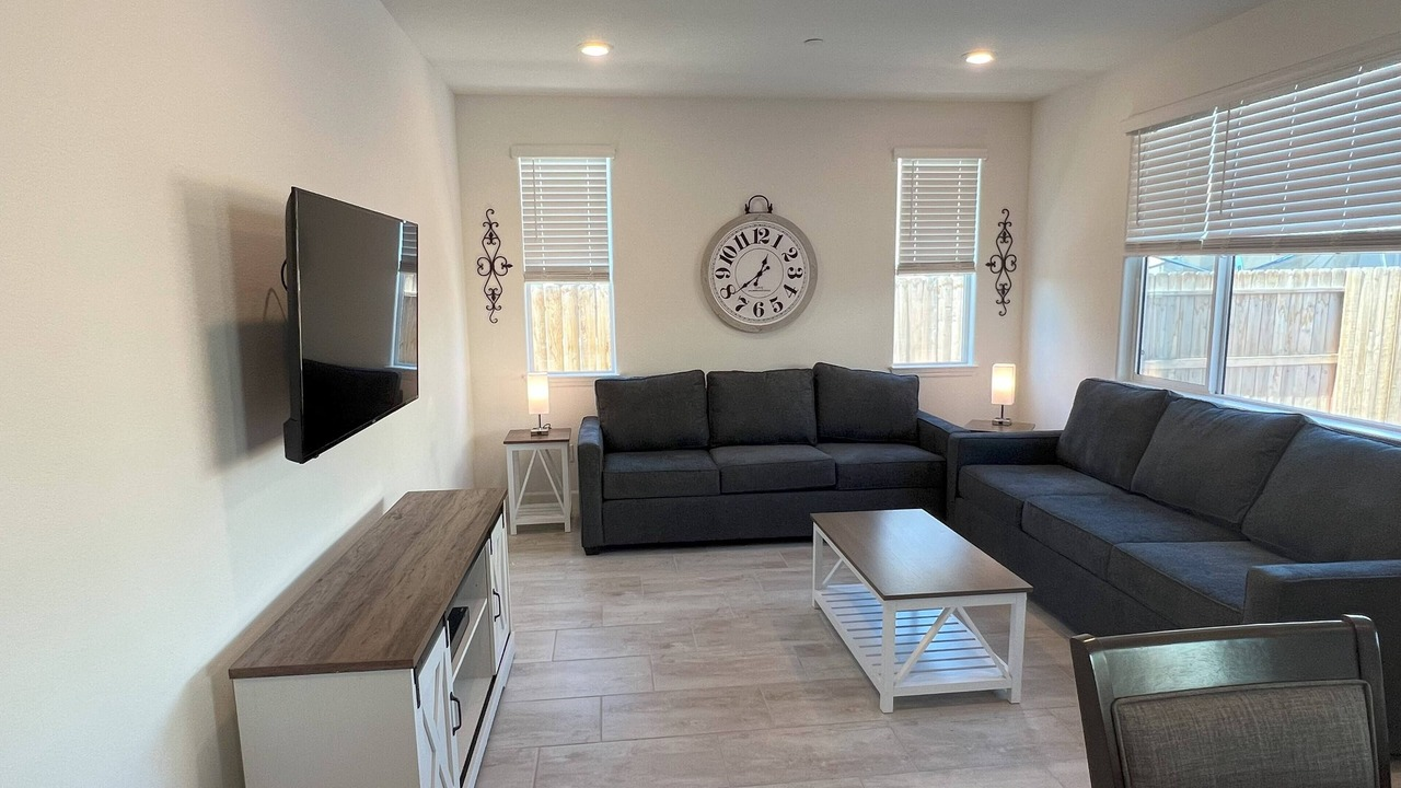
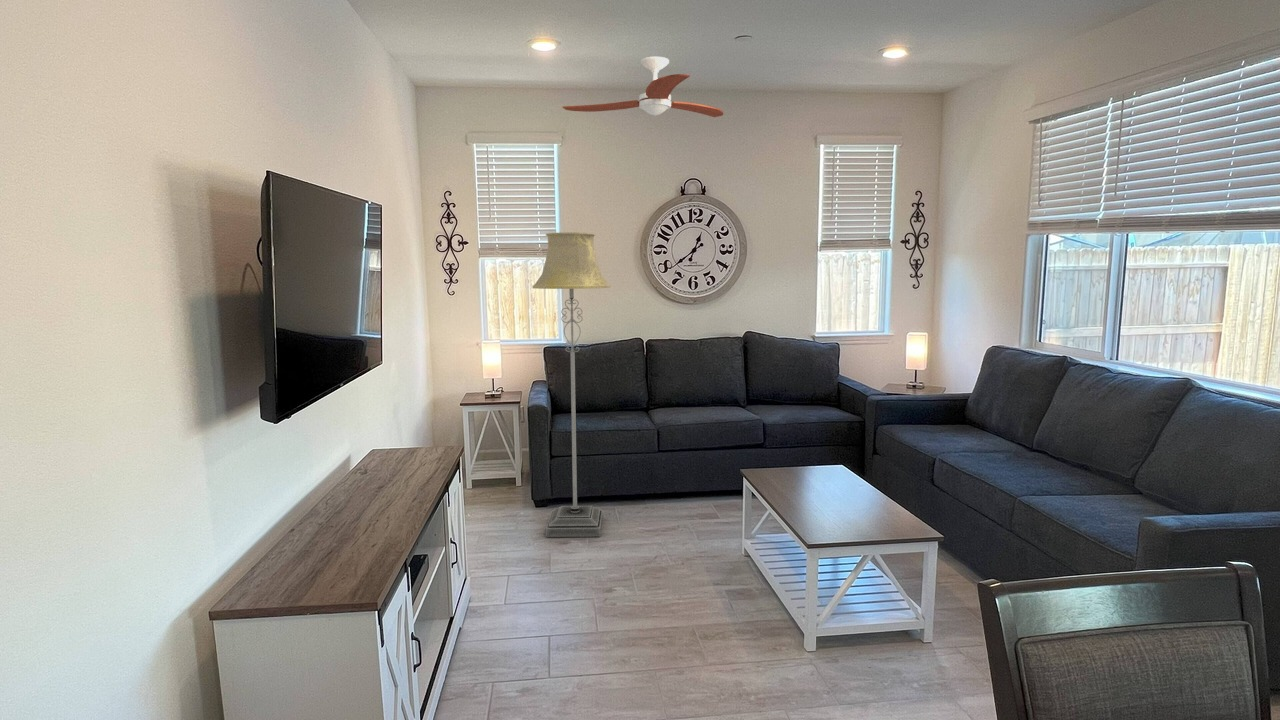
+ ceiling fan [562,56,724,118]
+ floor lamp [532,231,611,538]
